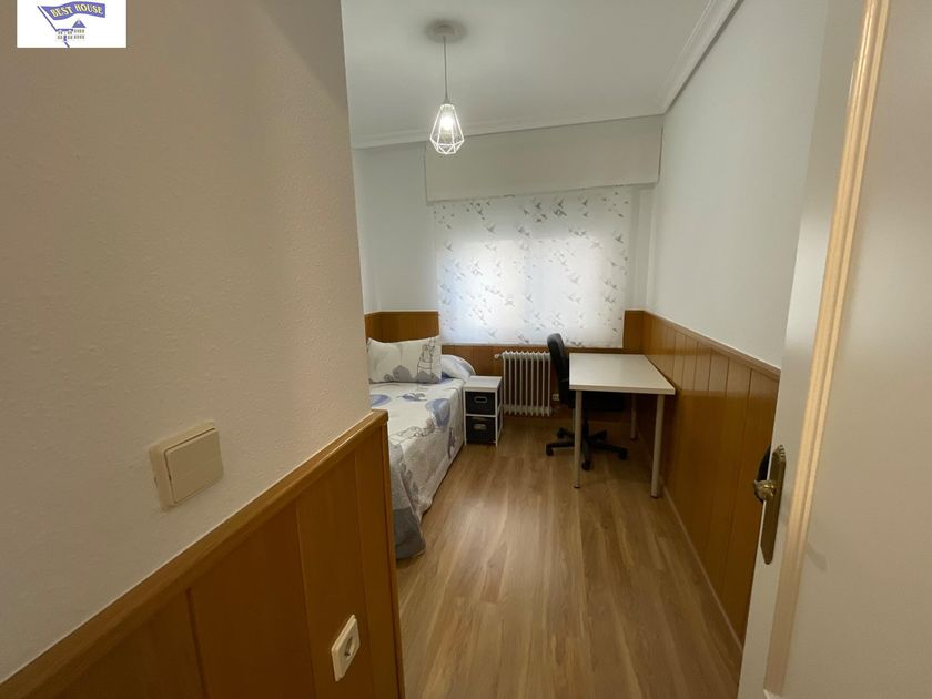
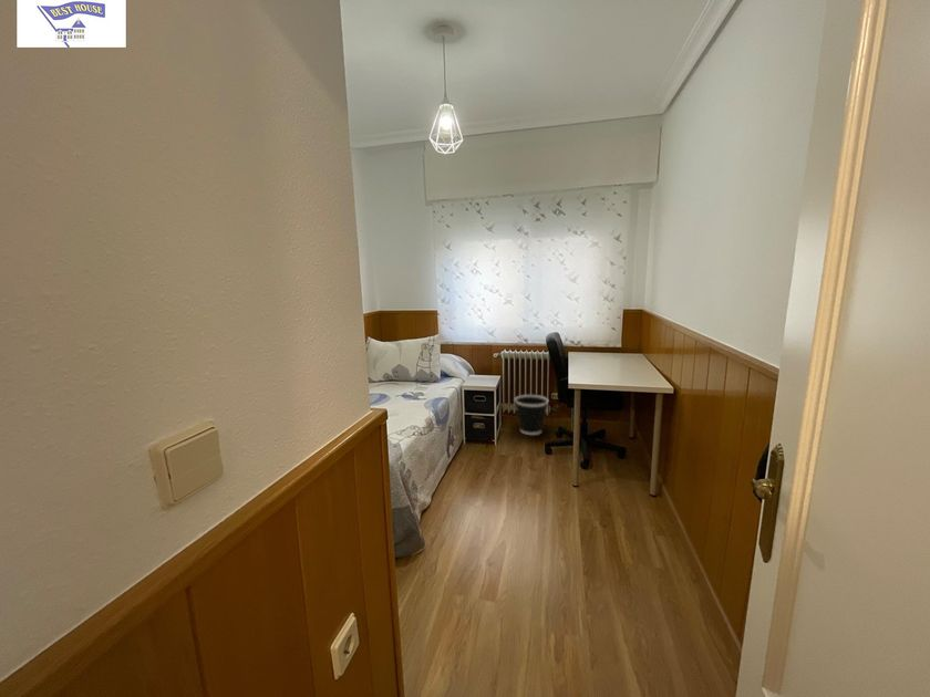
+ wastebasket [514,394,549,436]
